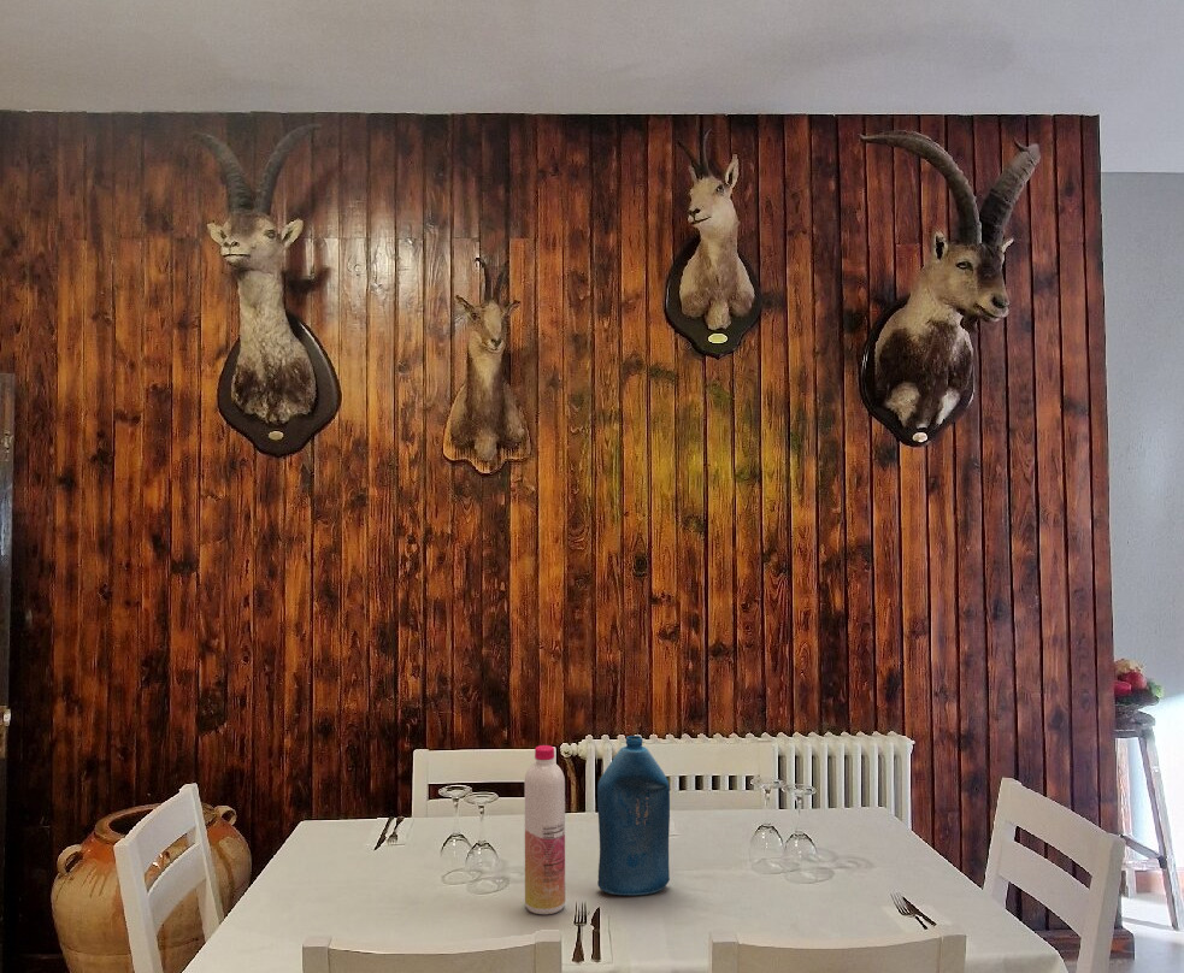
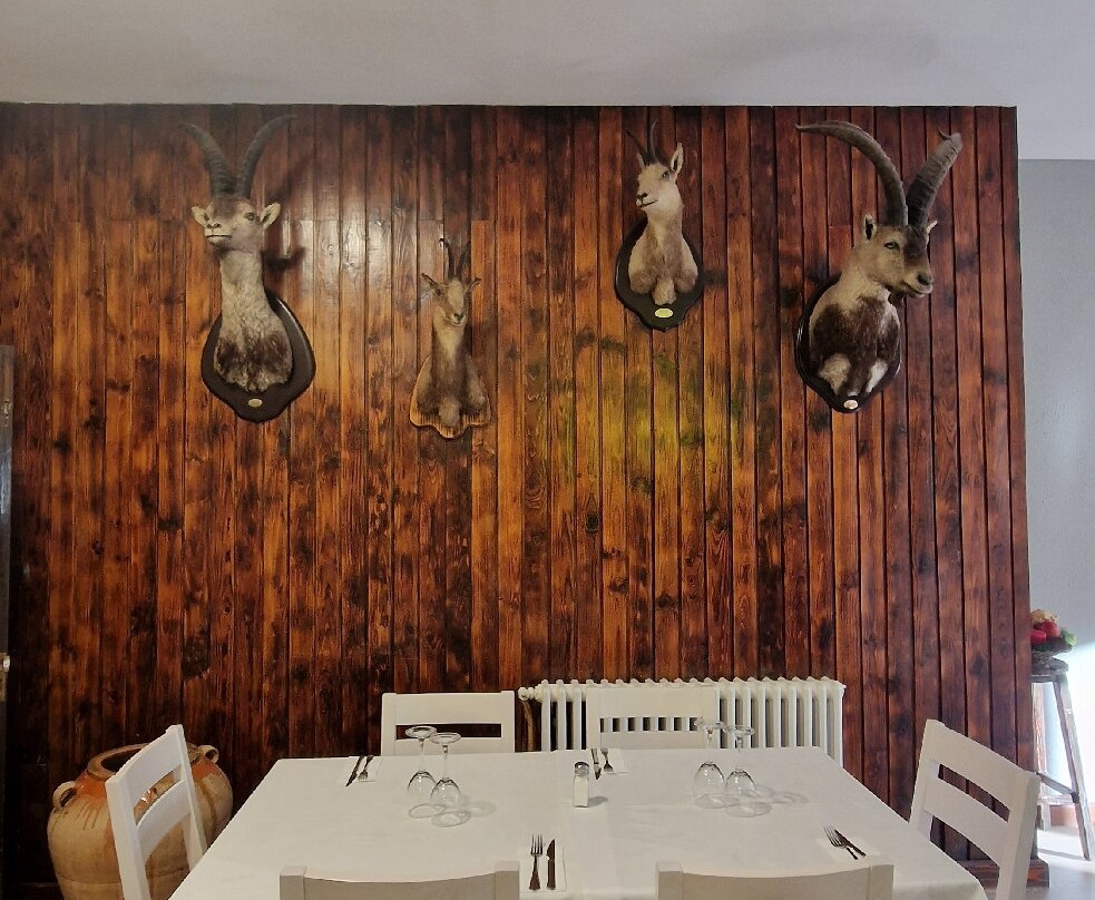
- beverage bottle [524,744,566,915]
- bottle [596,735,671,896]
